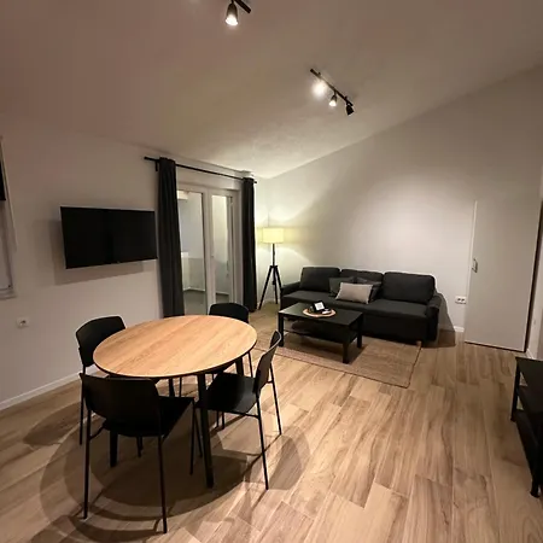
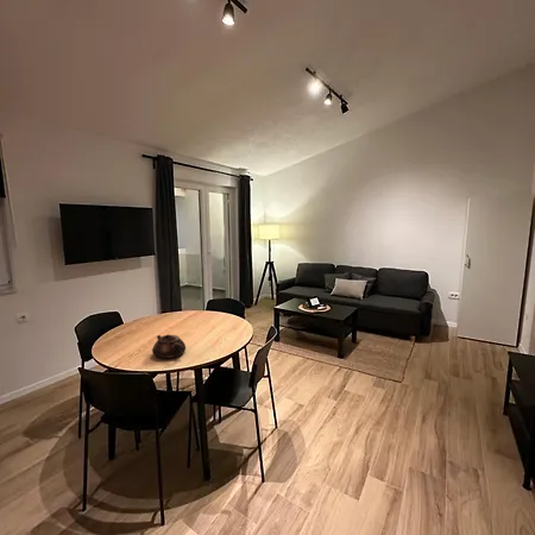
+ teapot [151,334,187,359]
